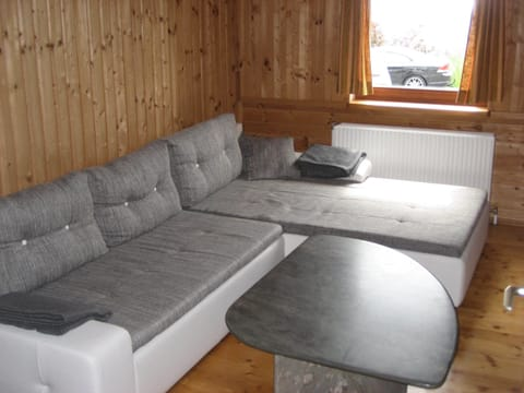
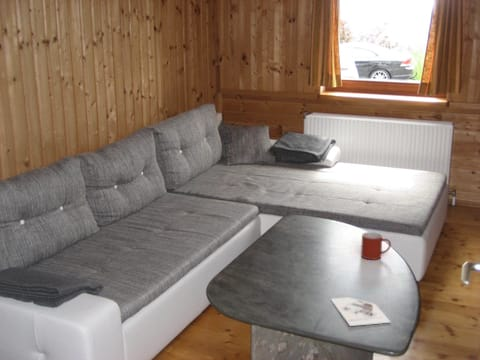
+ mug [360,231,392,261]
+ architectural model [330,296,392,327]
